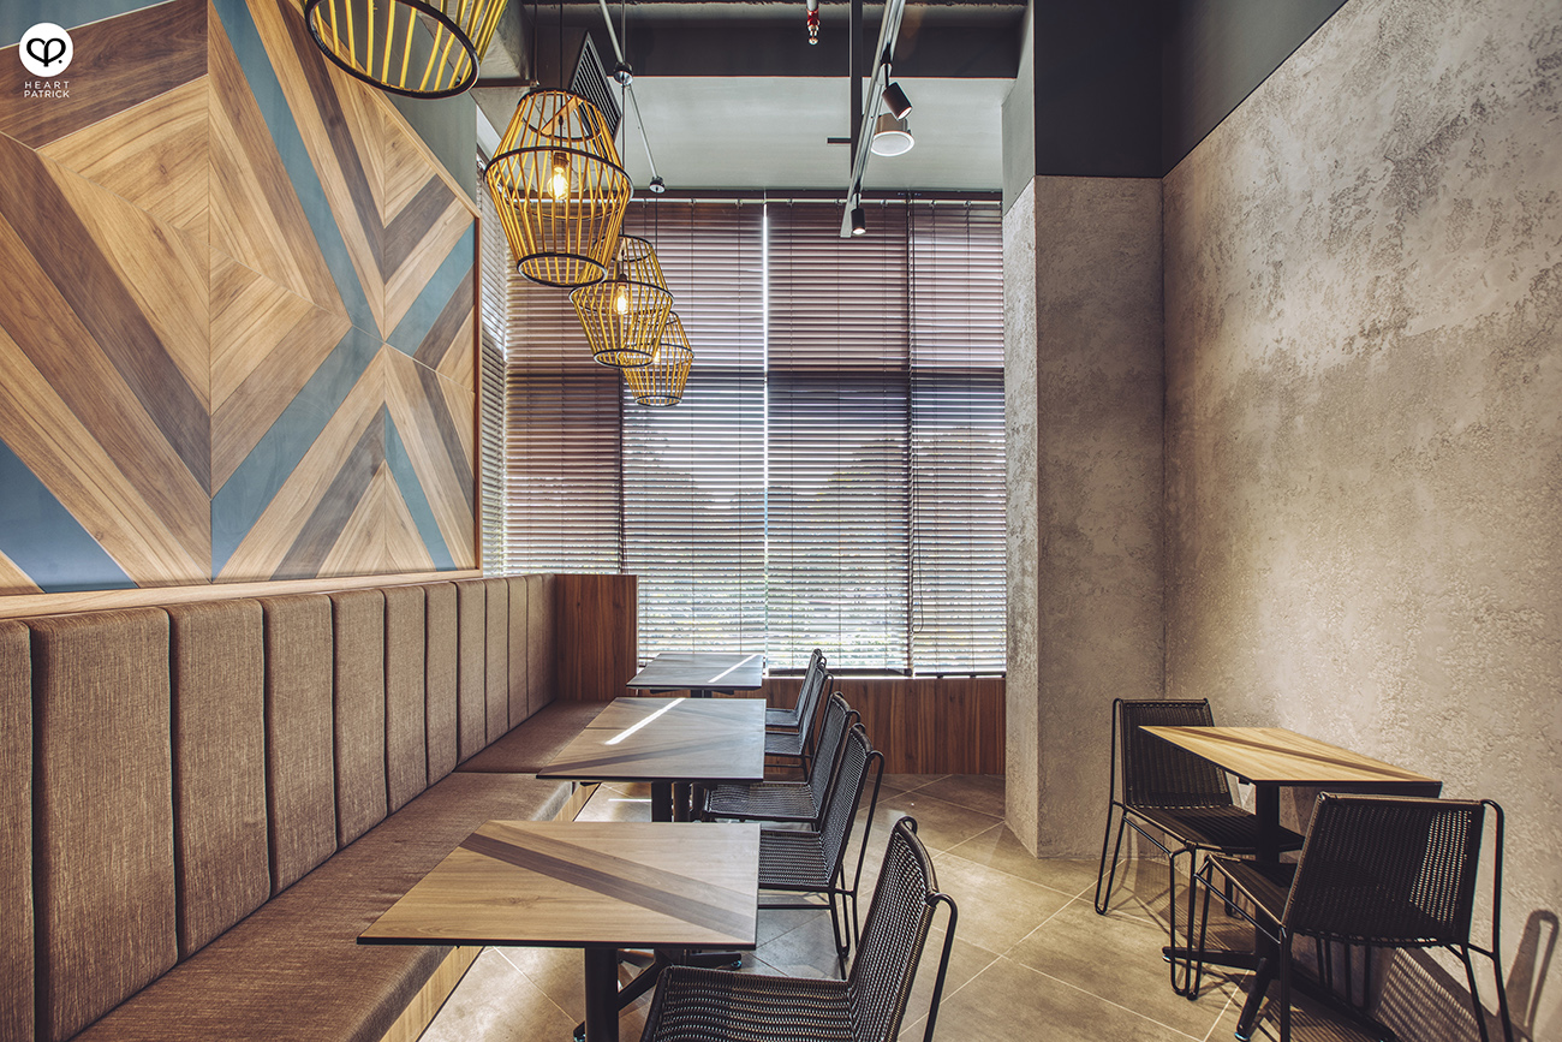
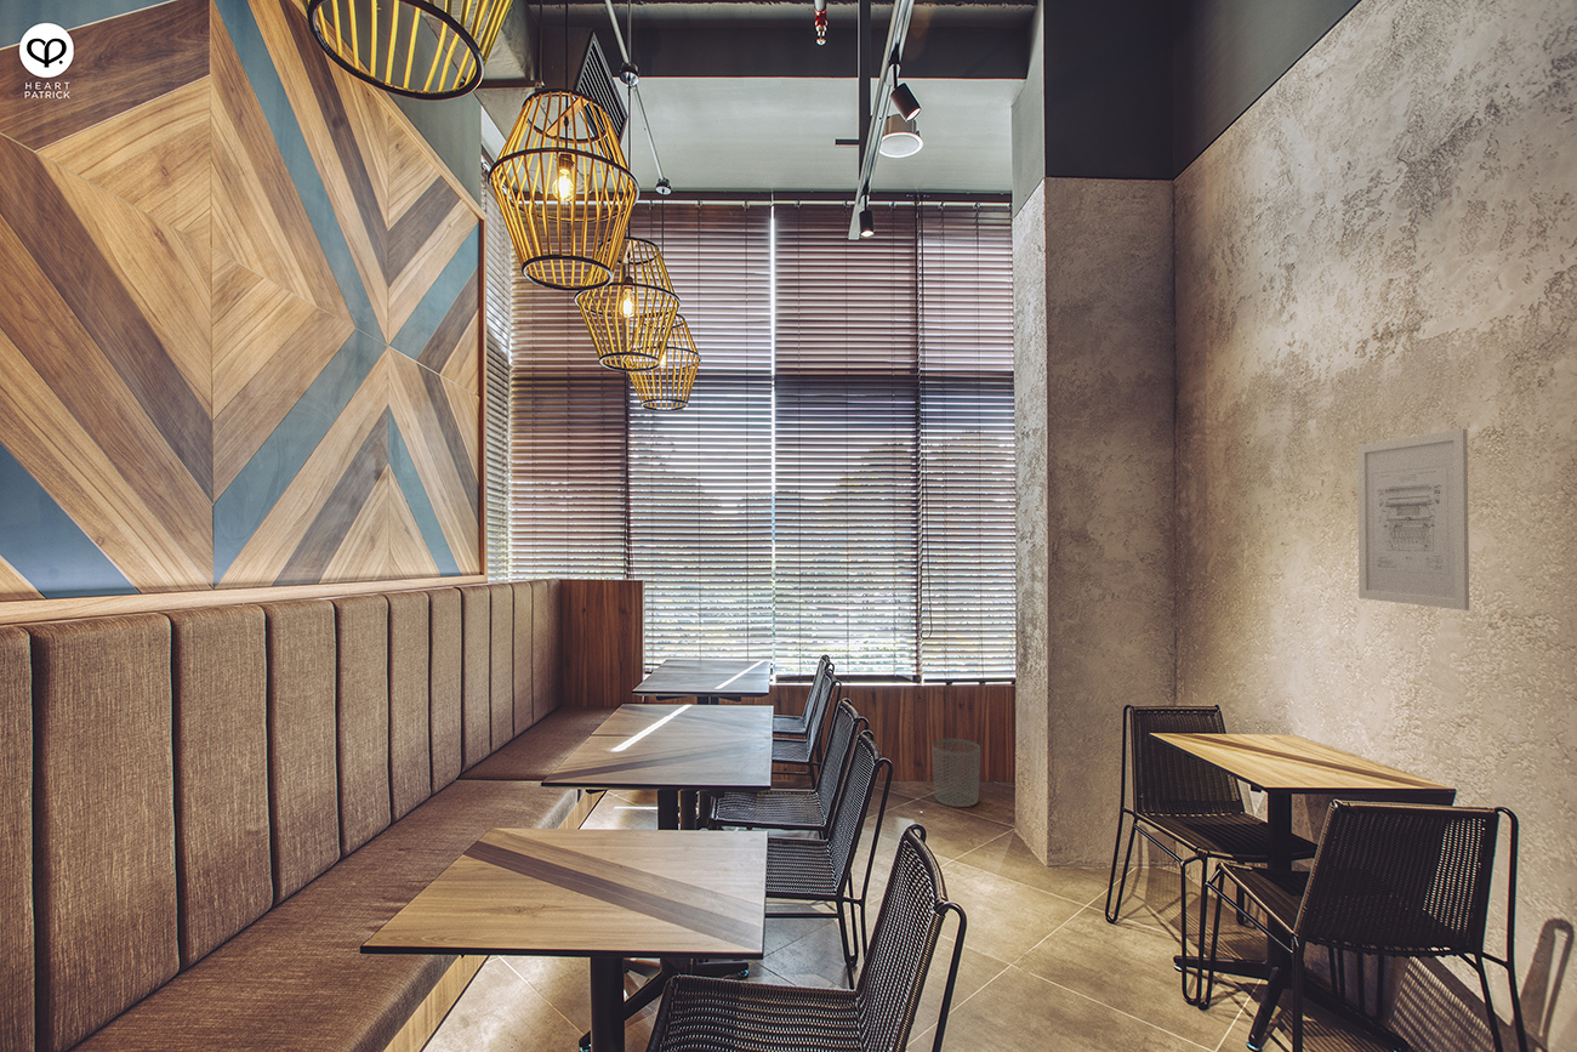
+ wall art [1356,428,1470,612]
+ waste bin [932,738,981,808]
